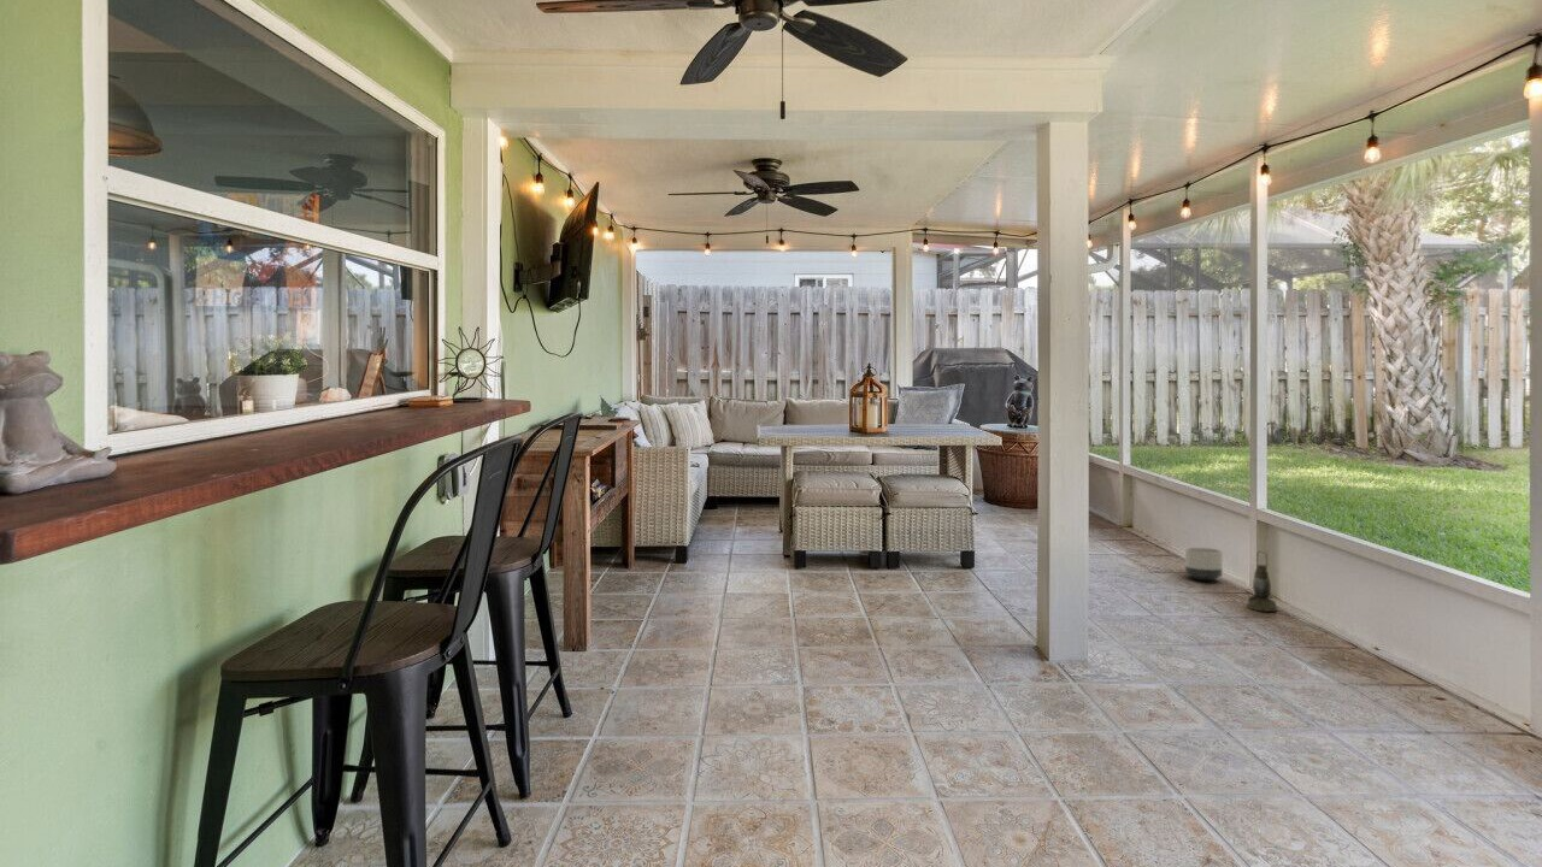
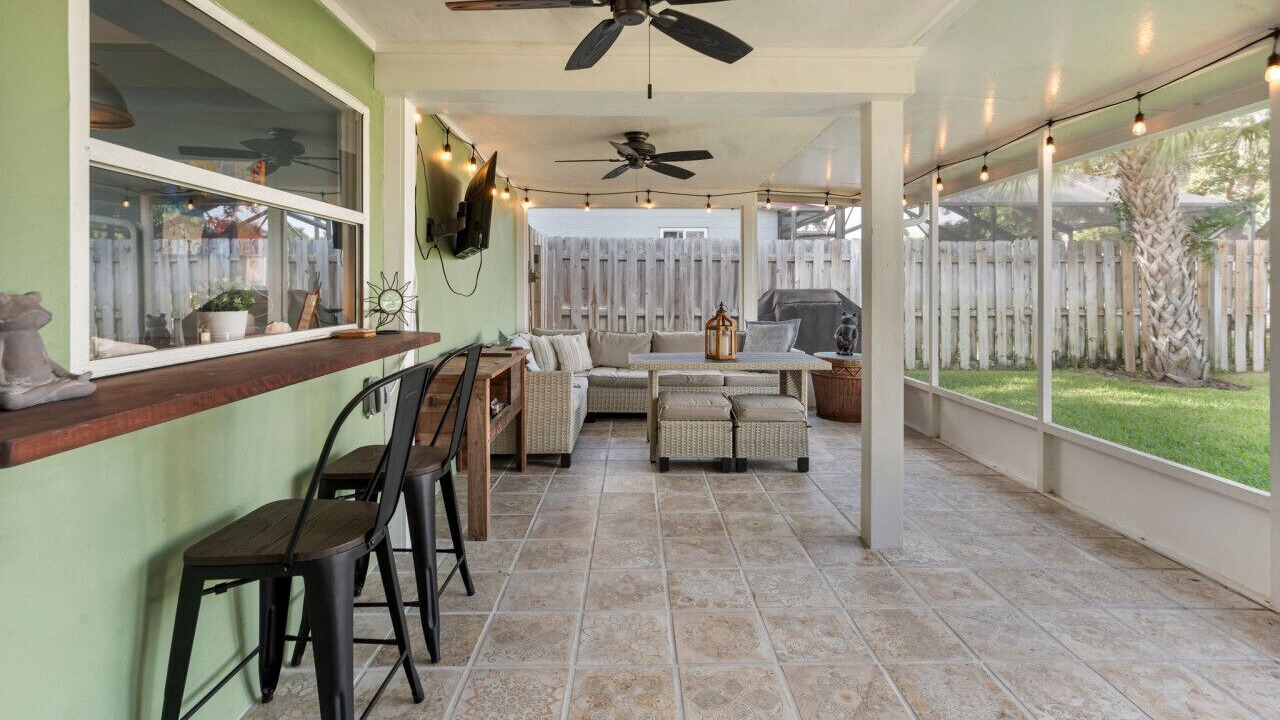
- lantern [1246,550,1278,613]
- planter [1184,547,1224,582]
